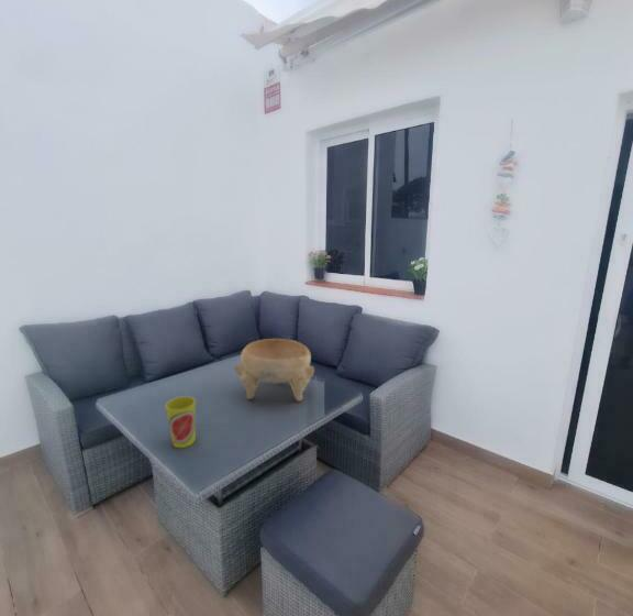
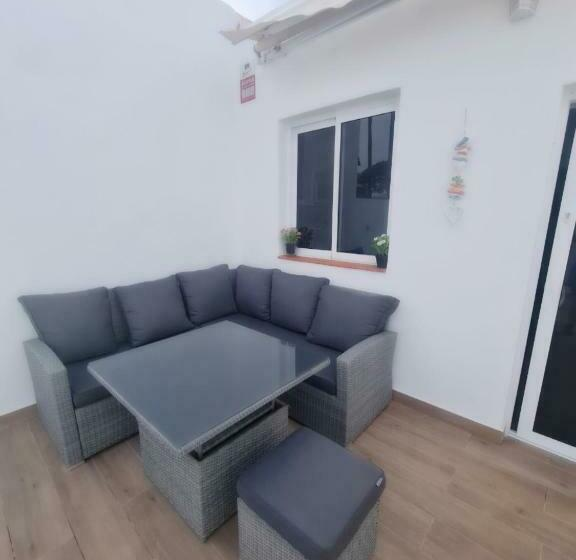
- cup [165,395,197,449]
- decorative bowl [234,338,315,403]
